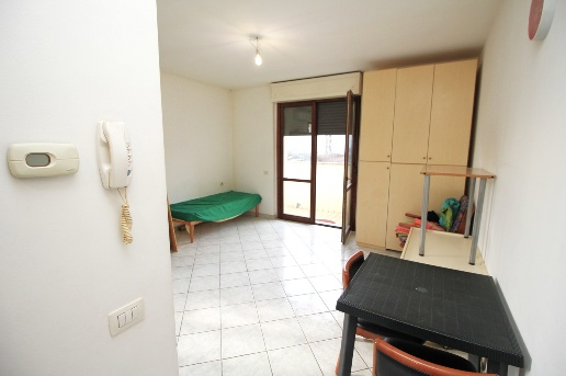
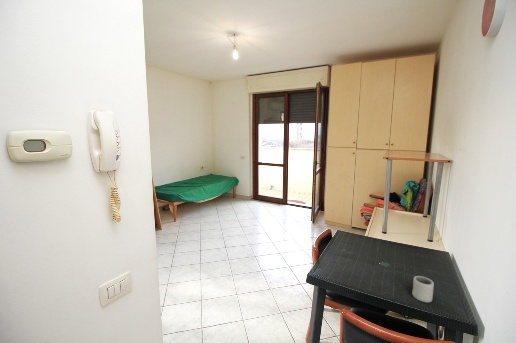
+ cup [411,275,435,303]
